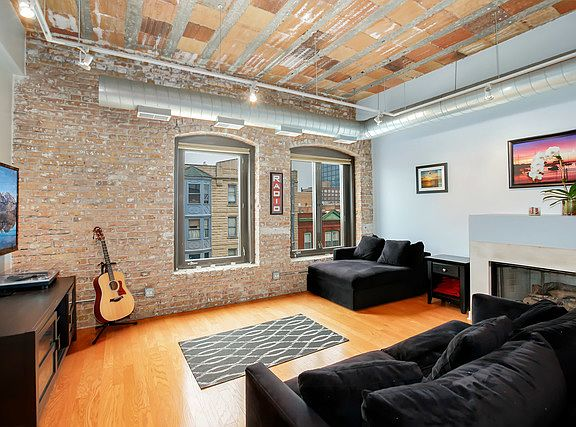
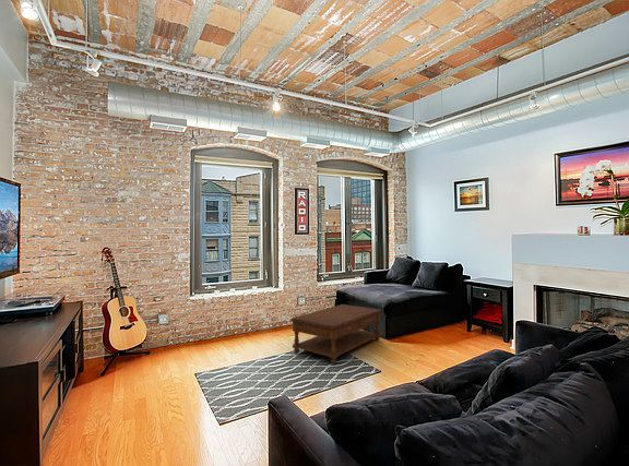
+ coffee table [289,303,383,365]
